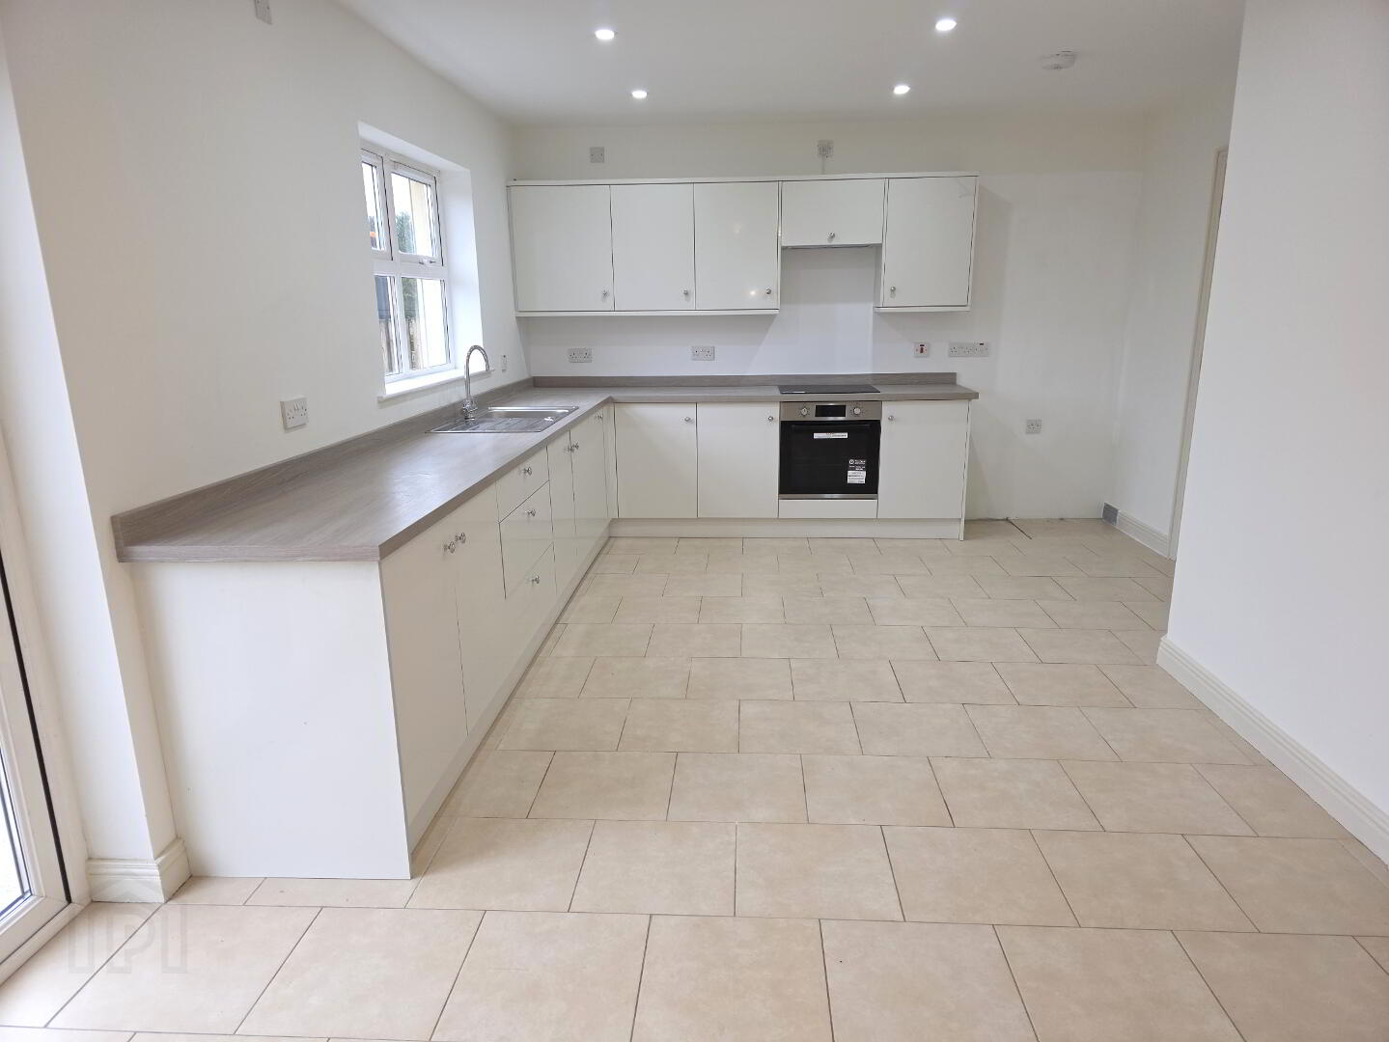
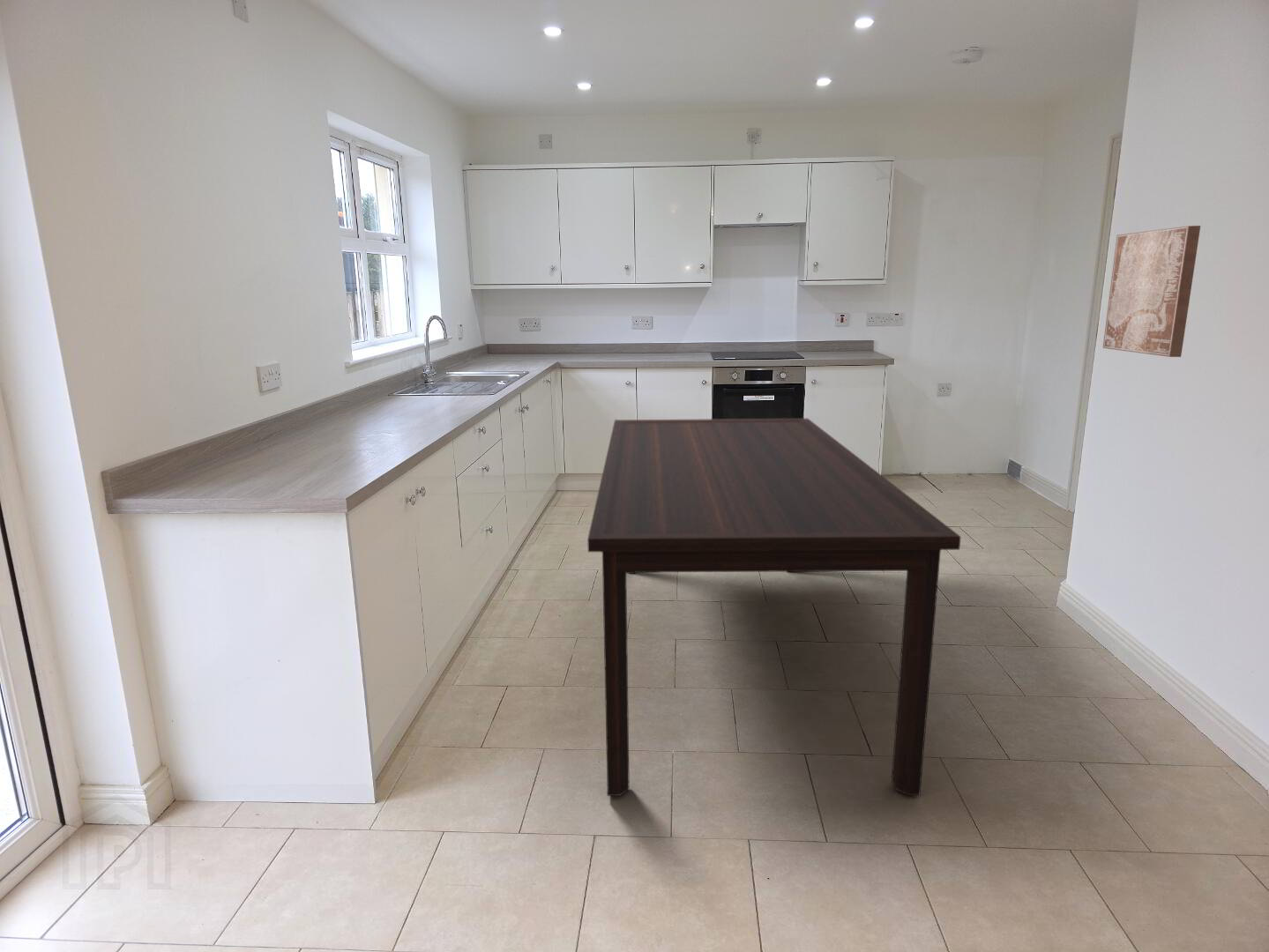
+ wall art [1102,225,1201,358]
+ dining table [586,418,961,797]
